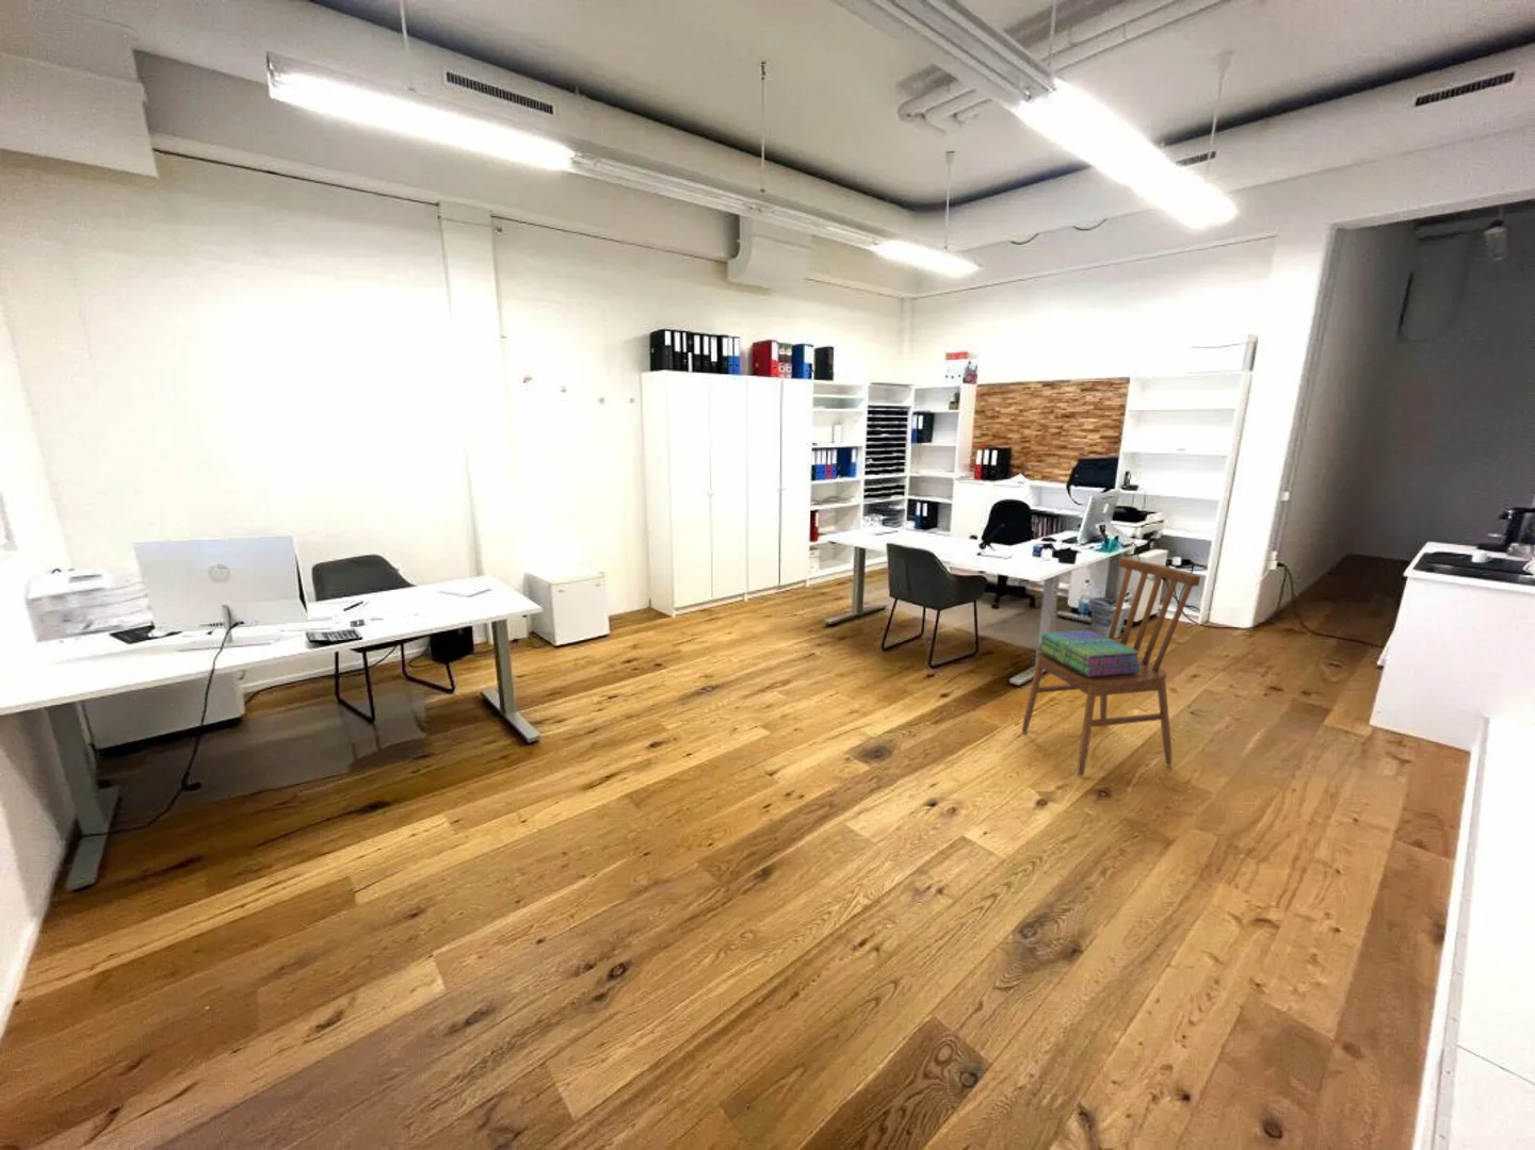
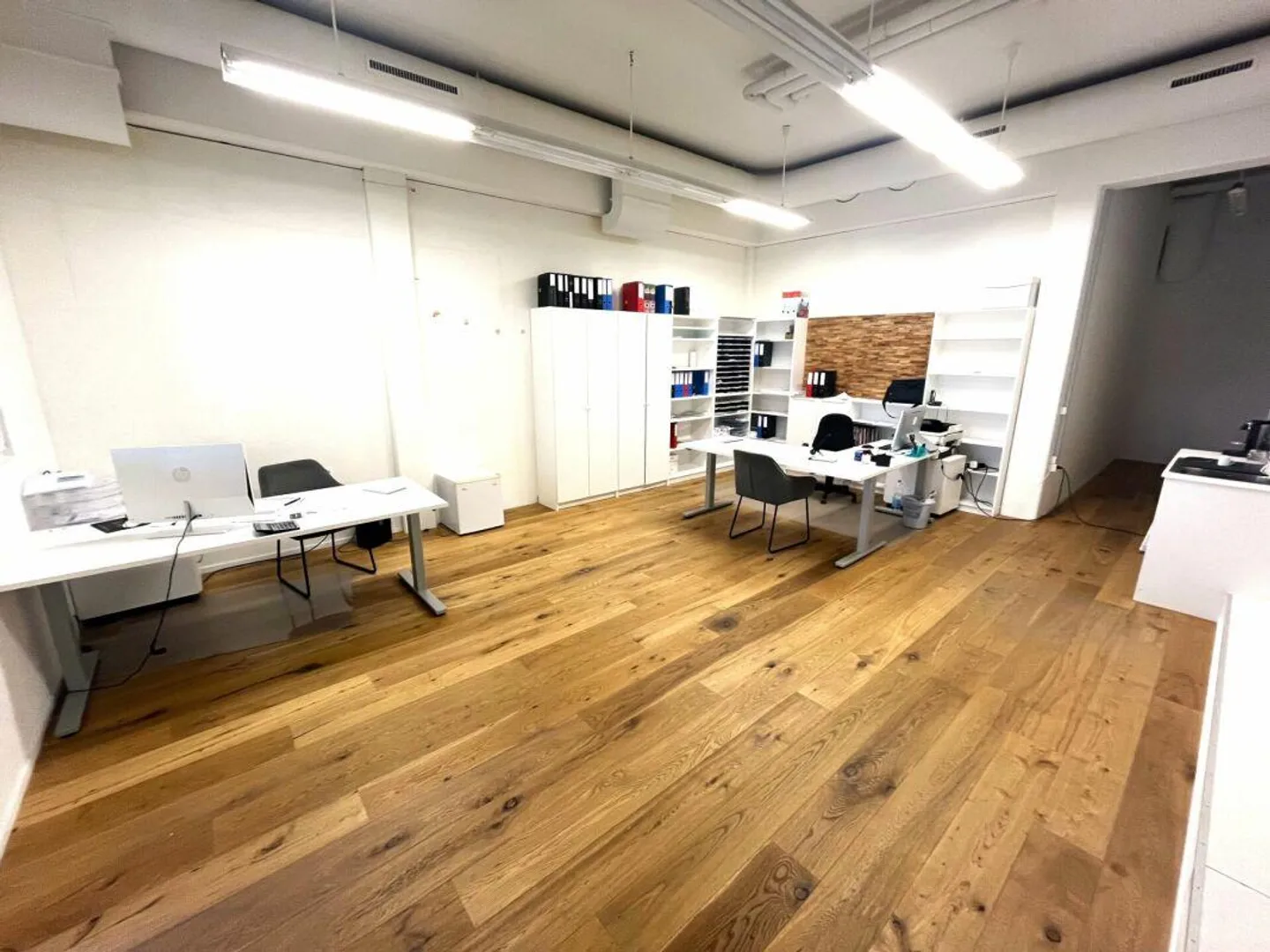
- stack of books [1036,629,1142,676]
- dining chair [1021,557,1201,777]
